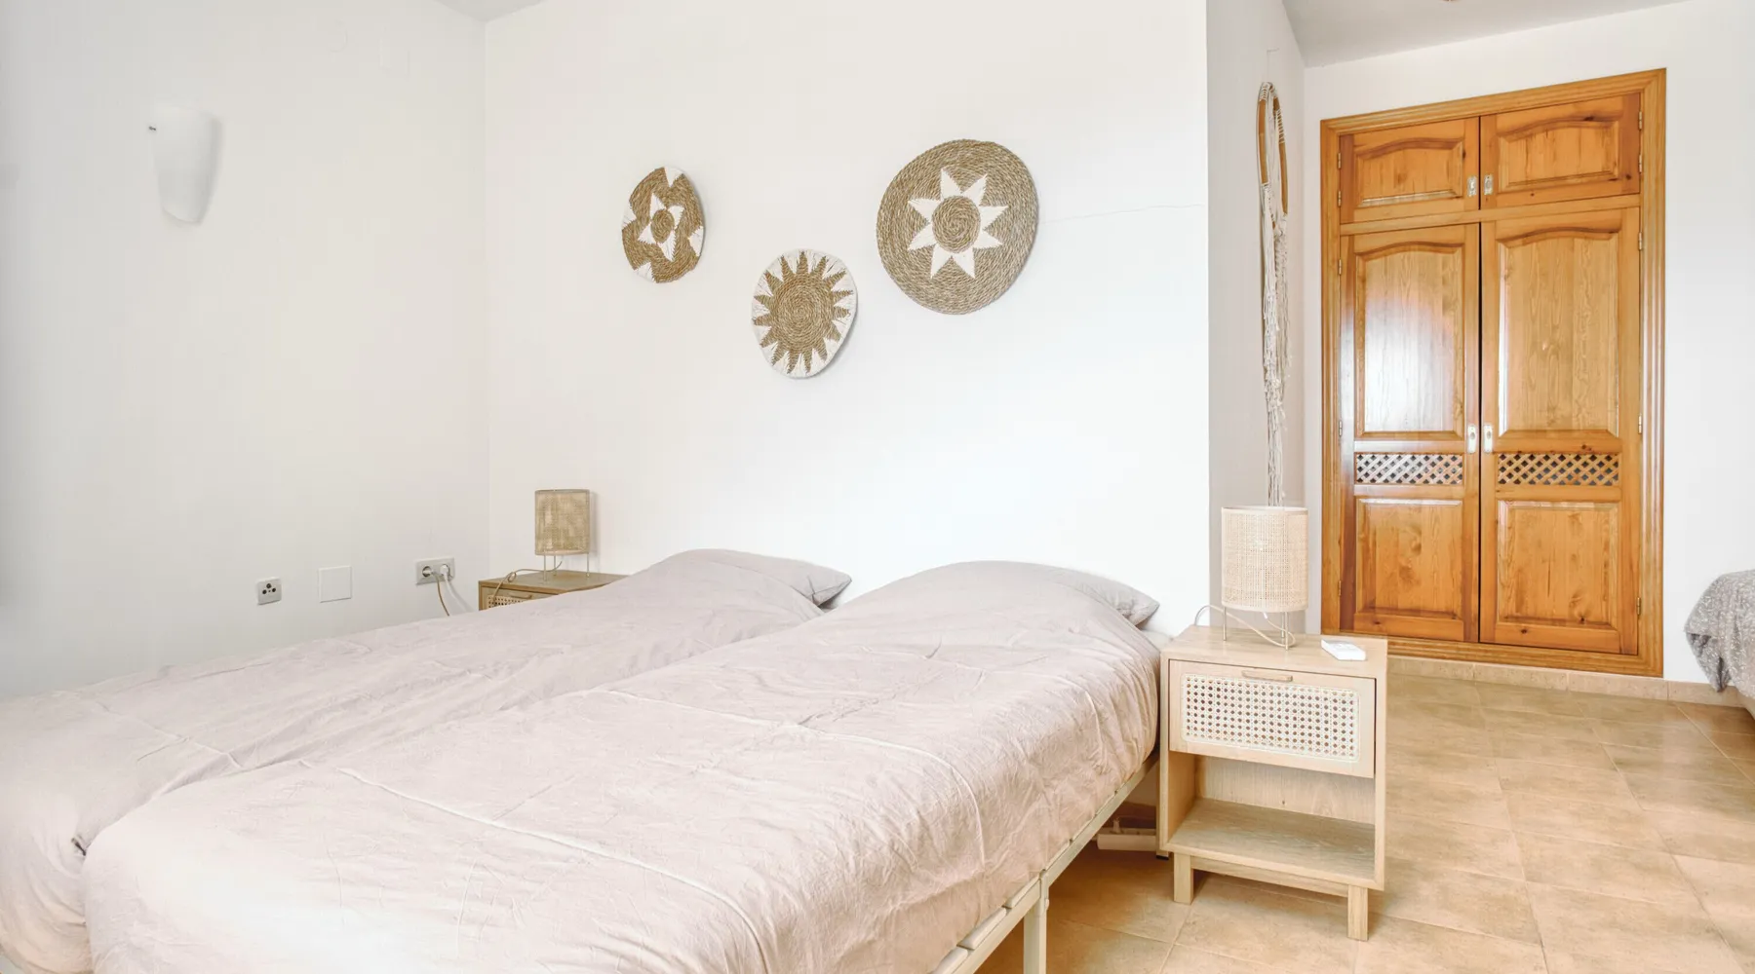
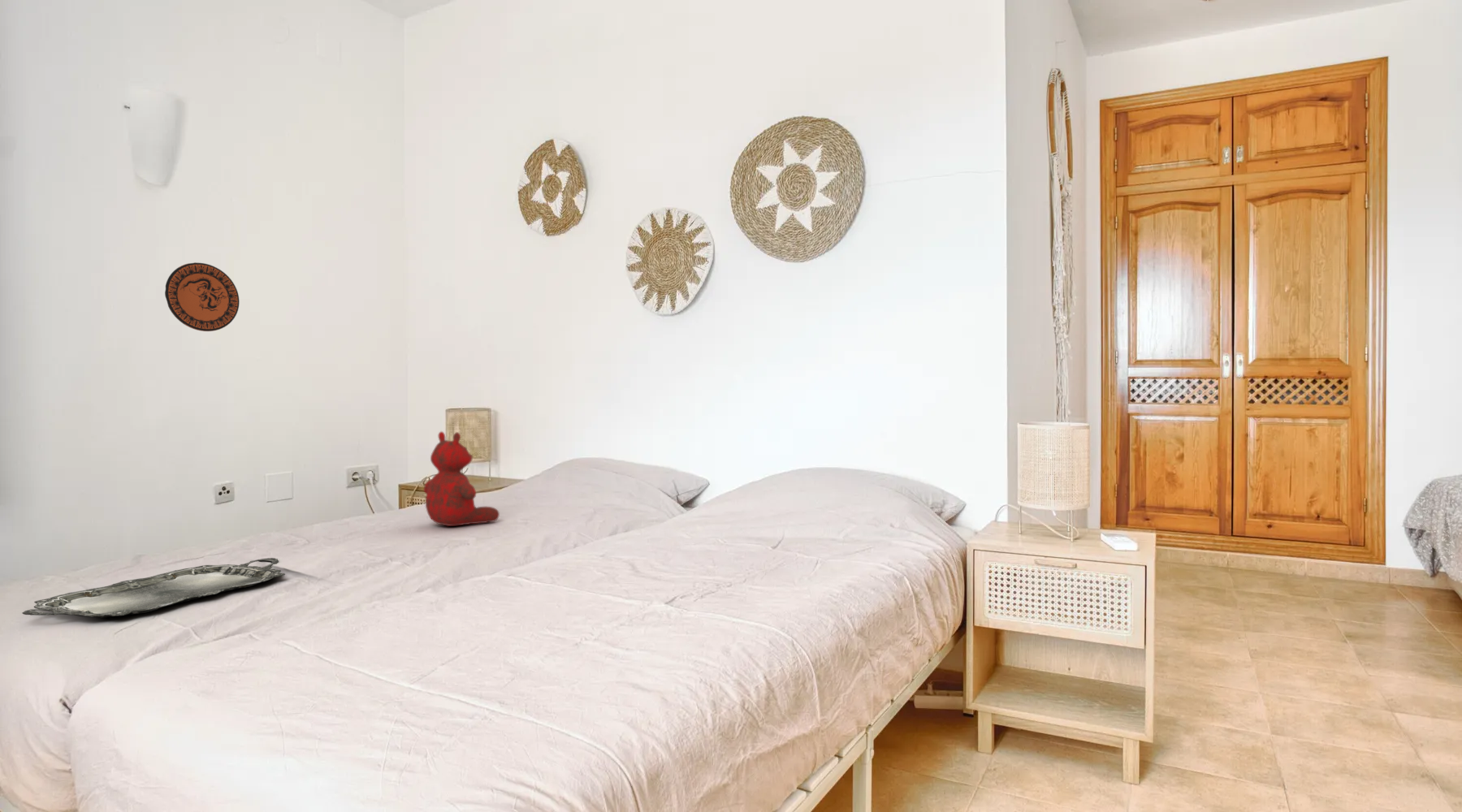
+ decorative plate [164,261,240,332]
+ teddy bear [423,430,500,527]
+ serving tray [21,557,286,619]
